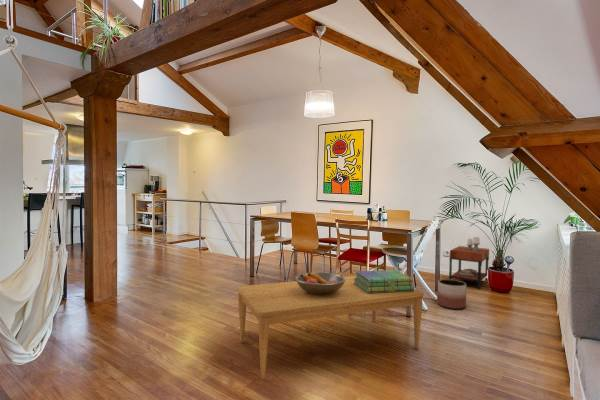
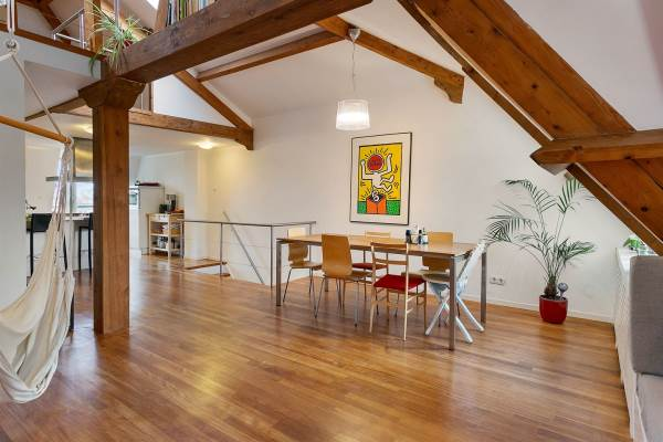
- planter [436,278,467,310]
- stack of books [353,269,415,293]
- fruit bowl [294,272,346,295]
- side table [448,236,490,290]
- coffee table [237,275,424,380]
